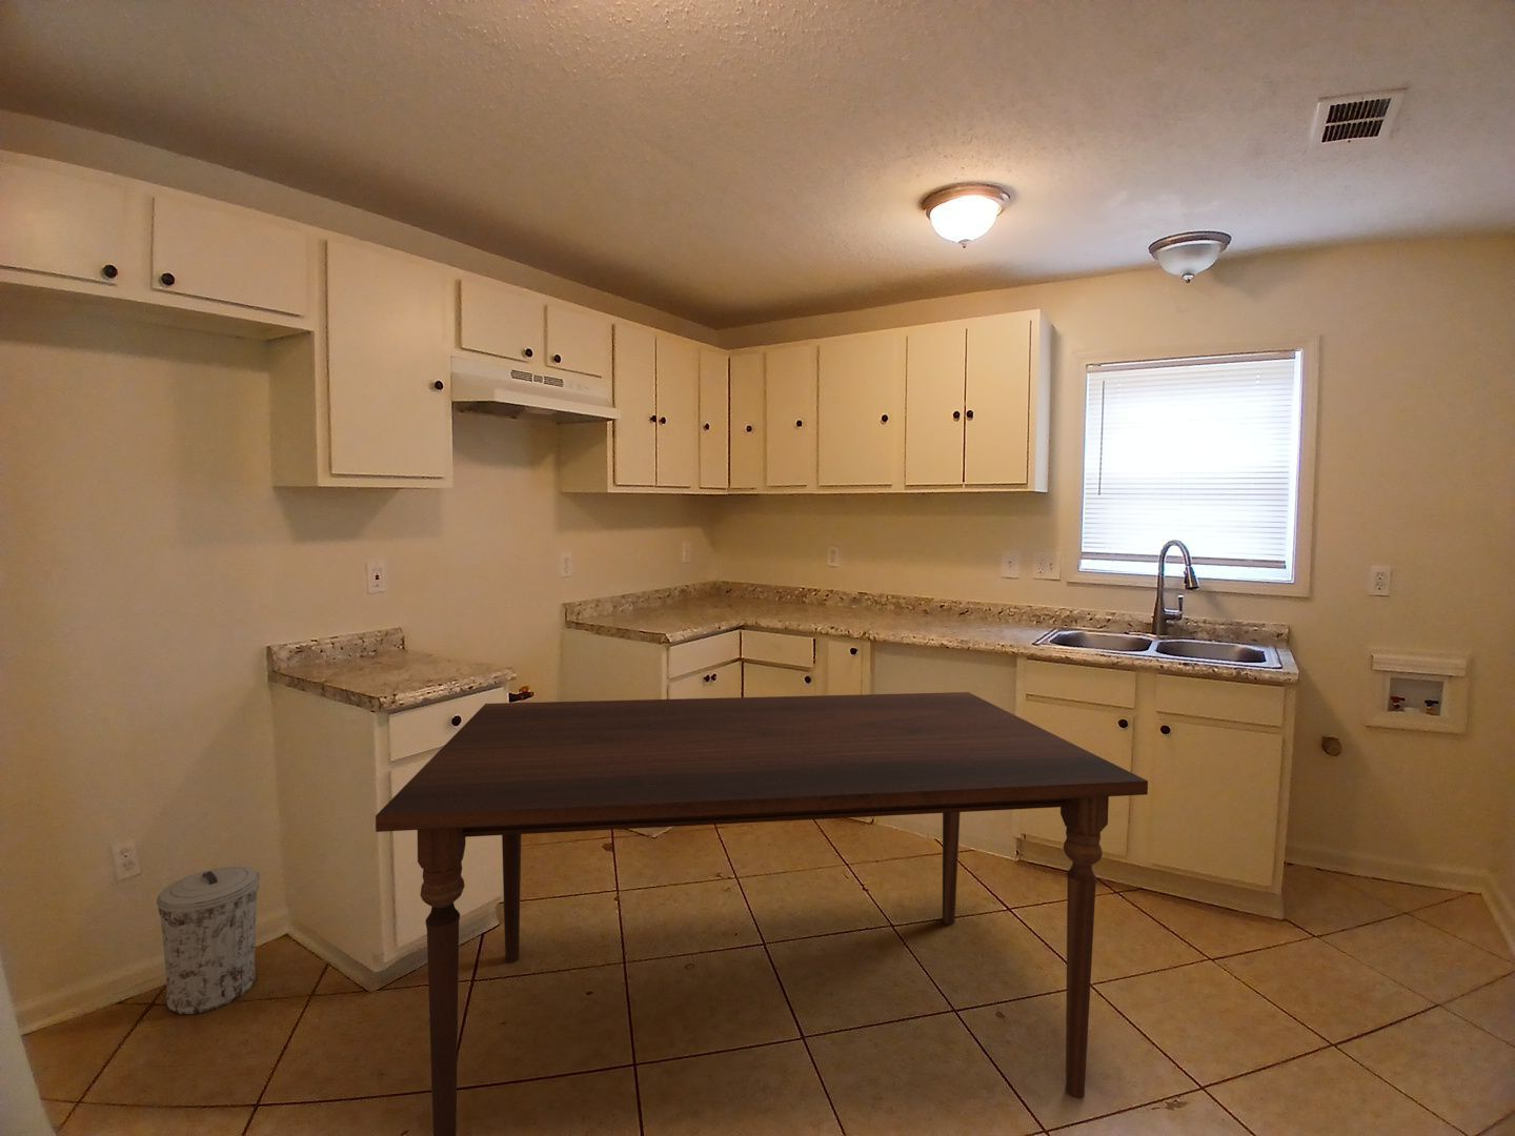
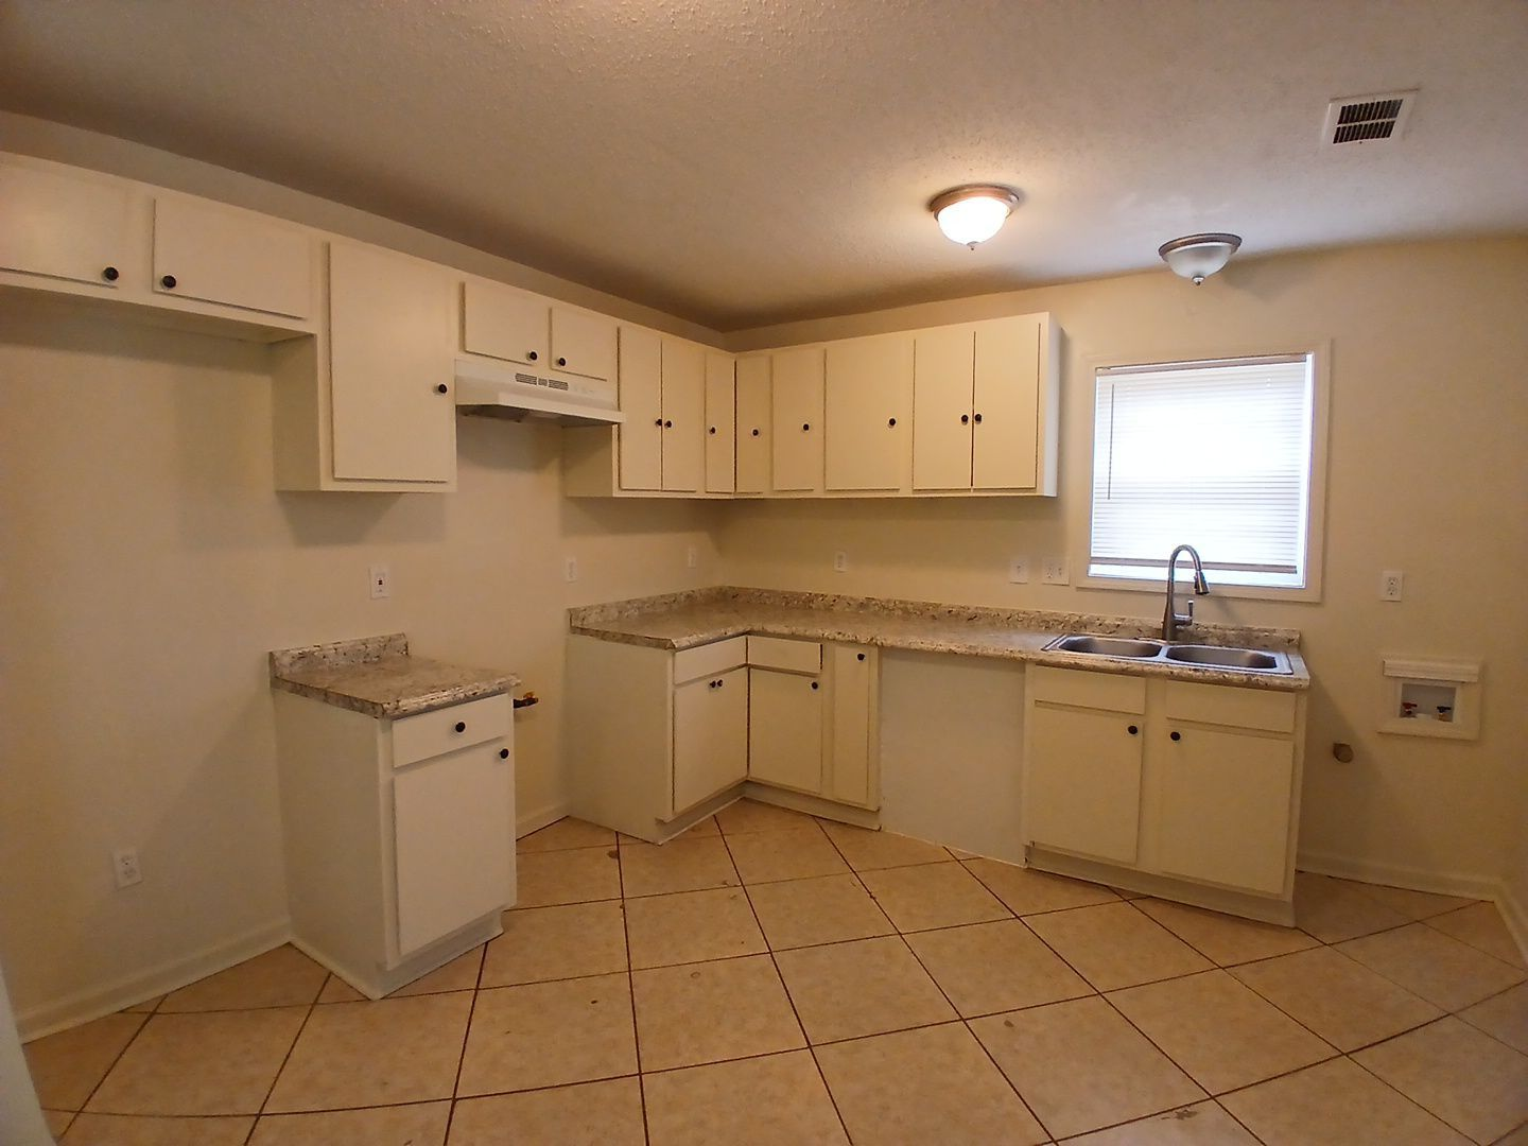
- trash can [156,865,261,1015]
- dining table [375,691,1149,1136]
